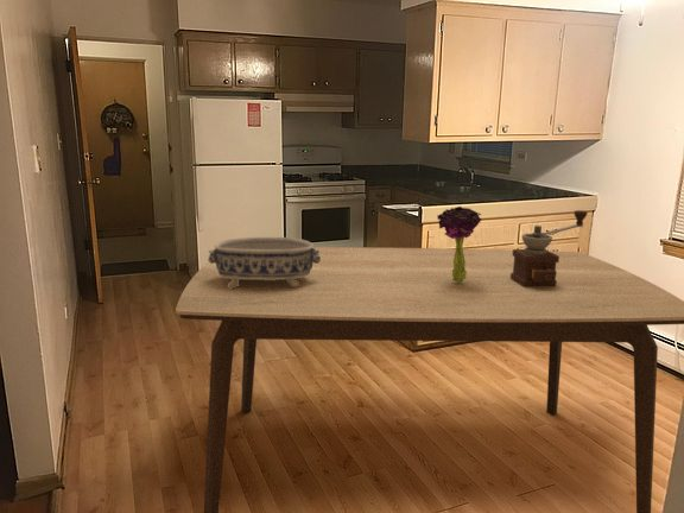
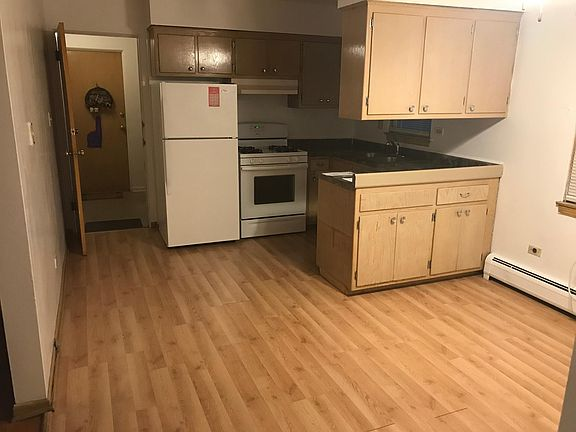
- decorative bowl [207,236,321,289]
- coffee grinder [511,209,589,287]
- bouquet [436,205,482,284]
- dining table [175,246,684,513]
